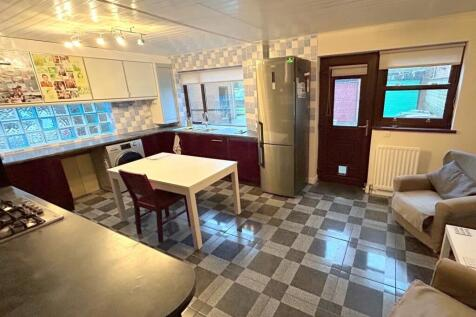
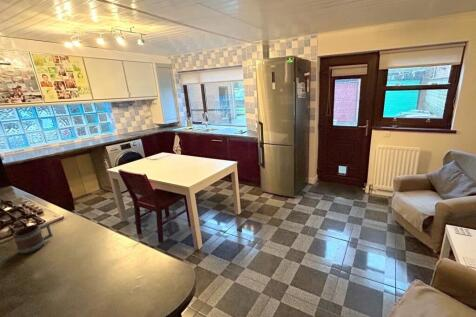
+ mug [12,222,54,255]
